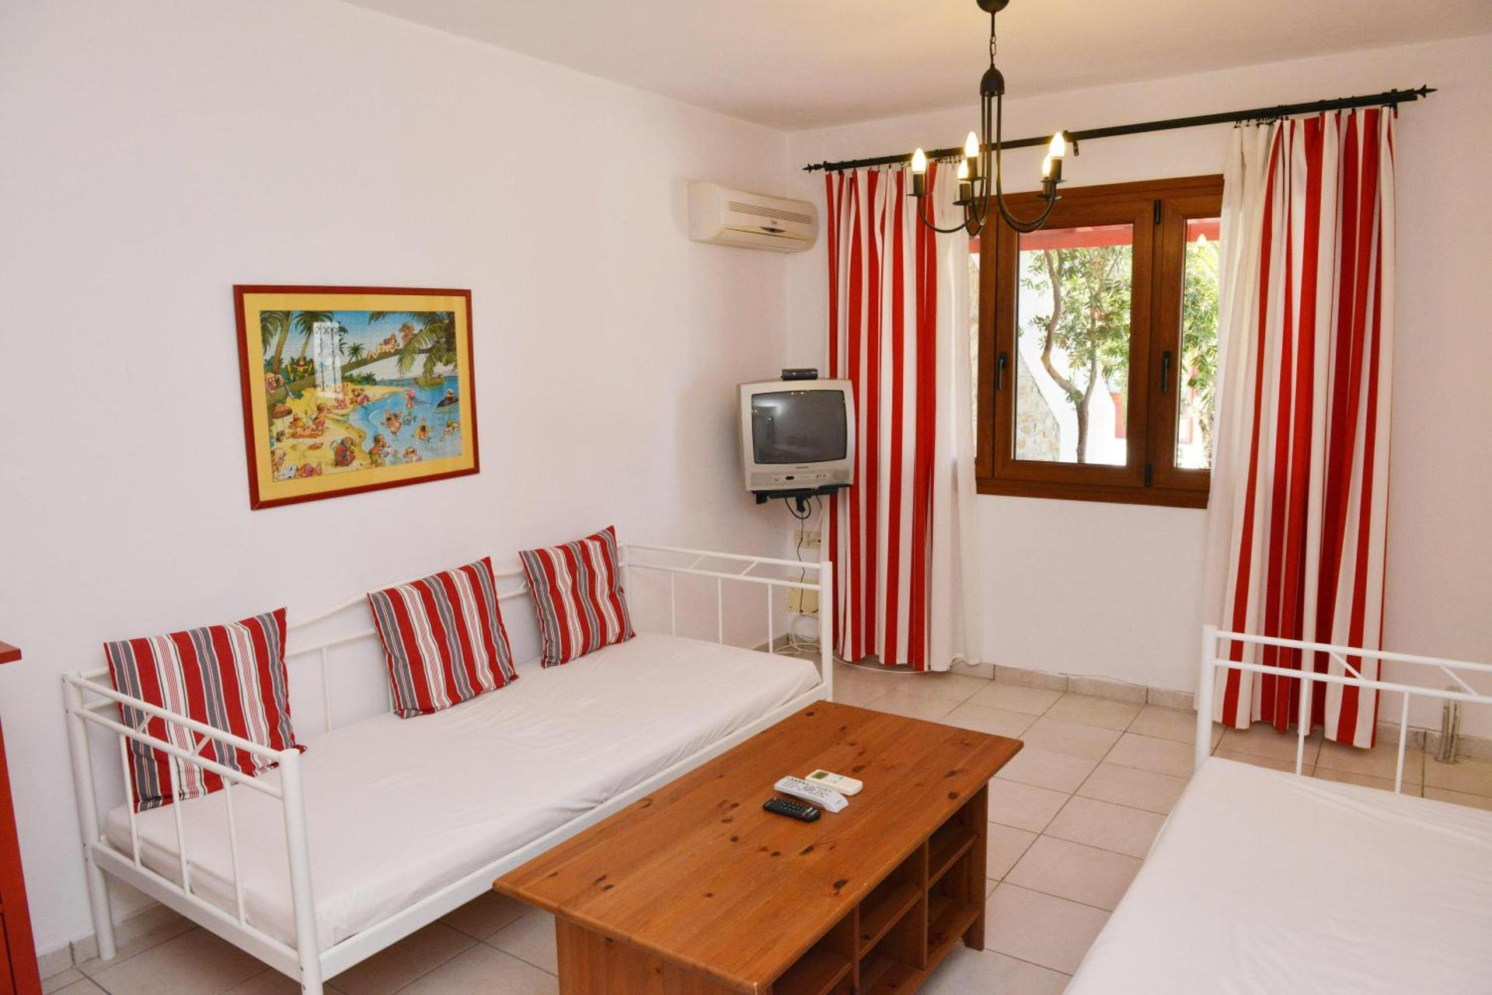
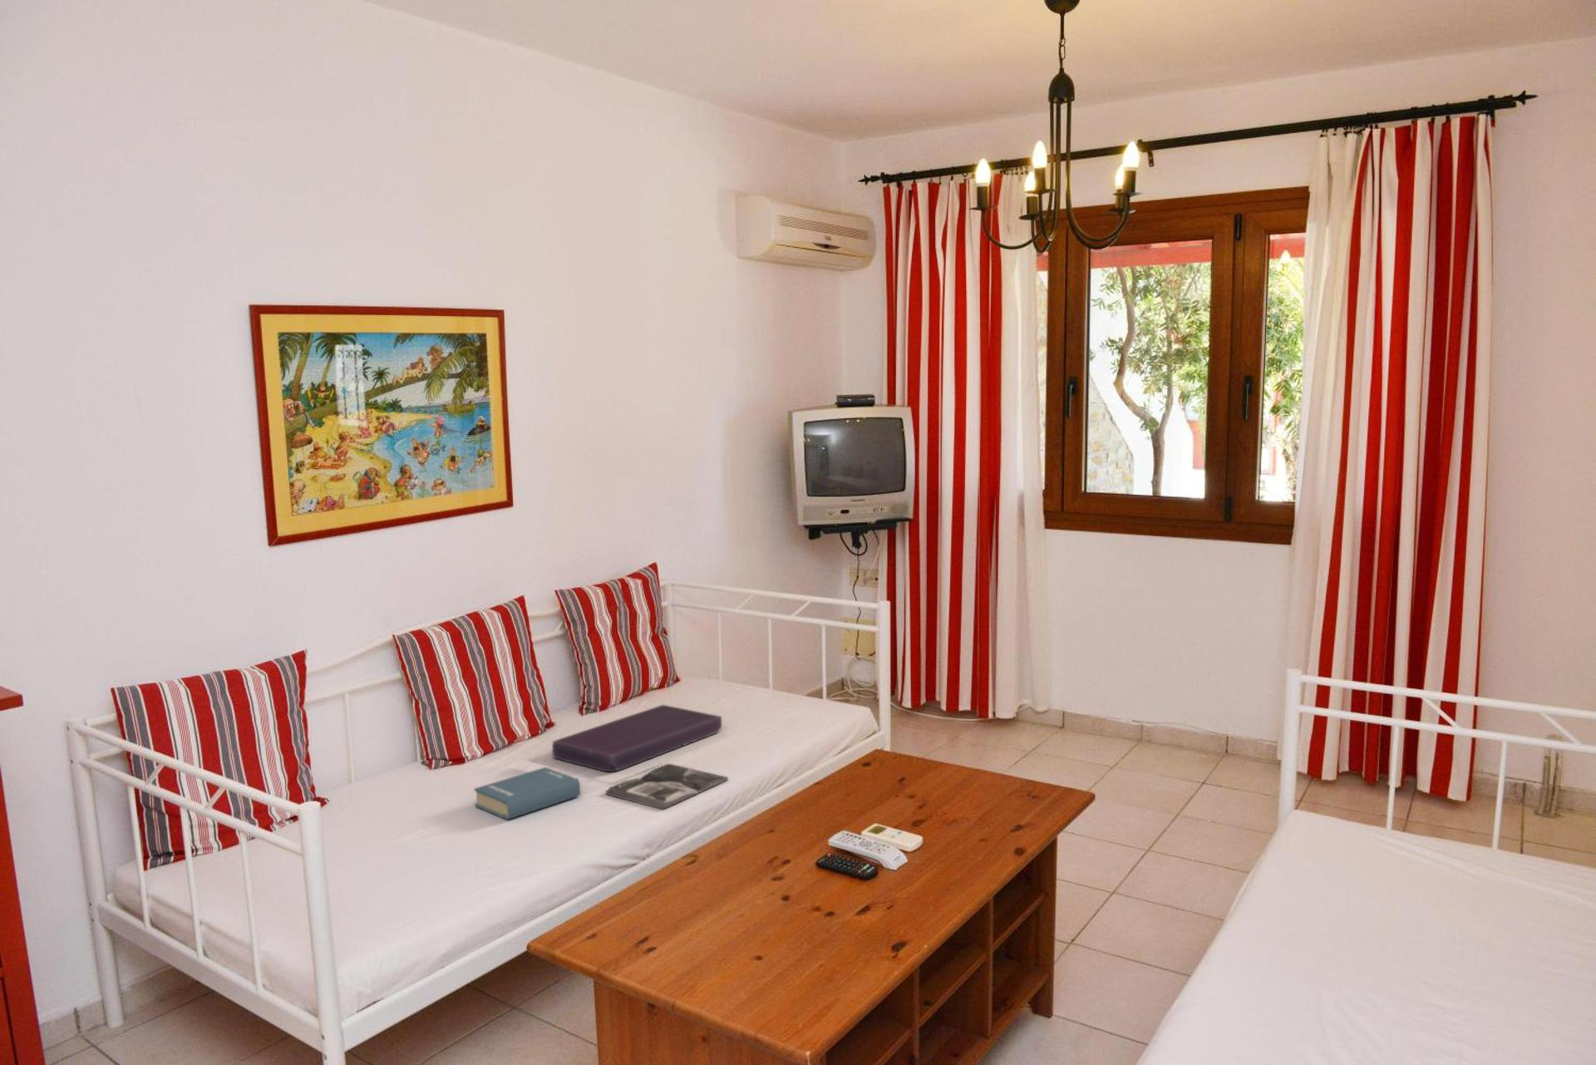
+ cushion [551,704,723,773]
+ book [474,767,581,820]
+ magazine [605,763,728,811]
